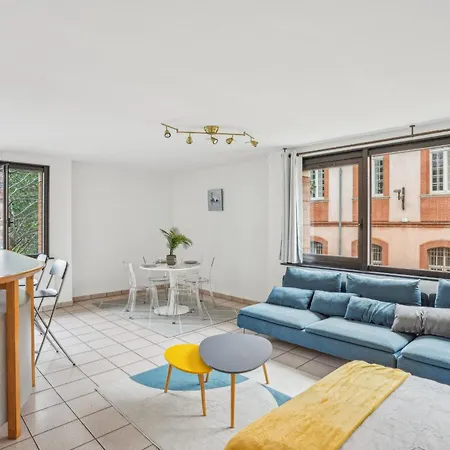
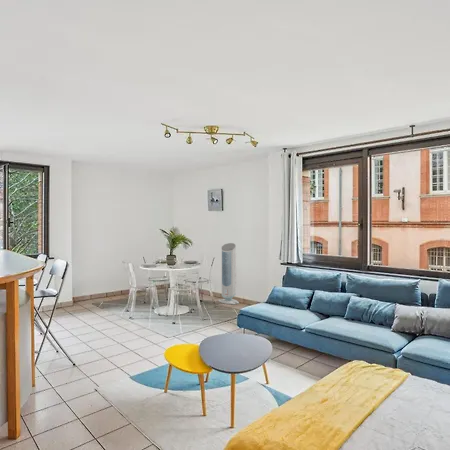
+ air purifier [217,242,240,305]
